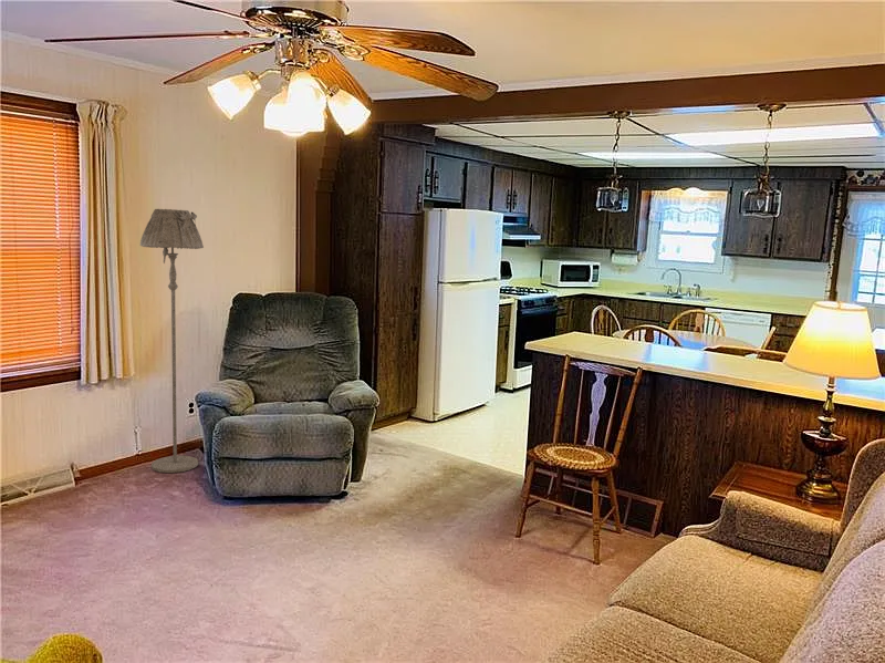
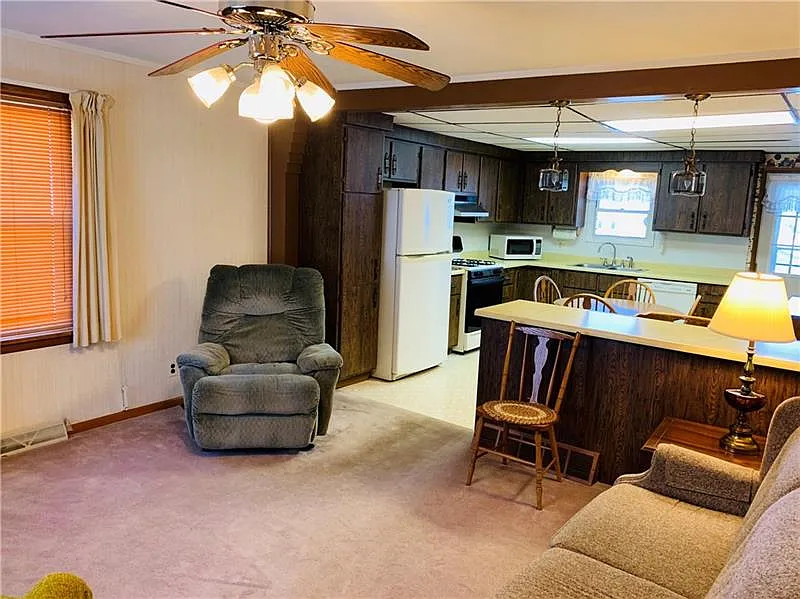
- floor lamp [139,208,205,474]
